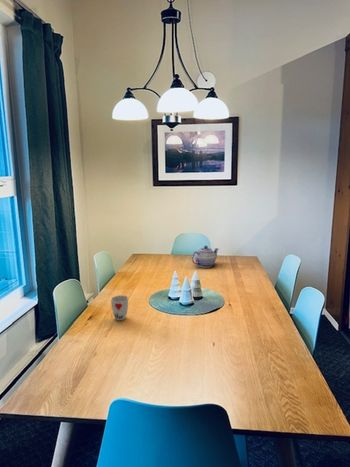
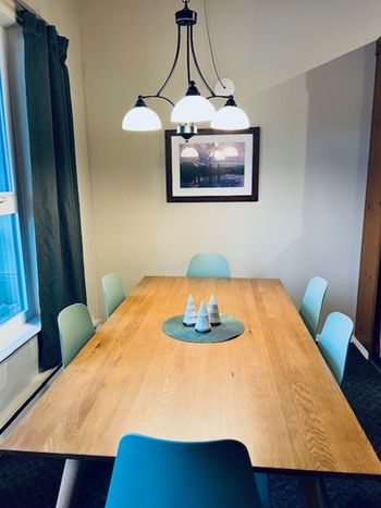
- cup [110,294,129,321]
- teapot [190,245,219,269]
